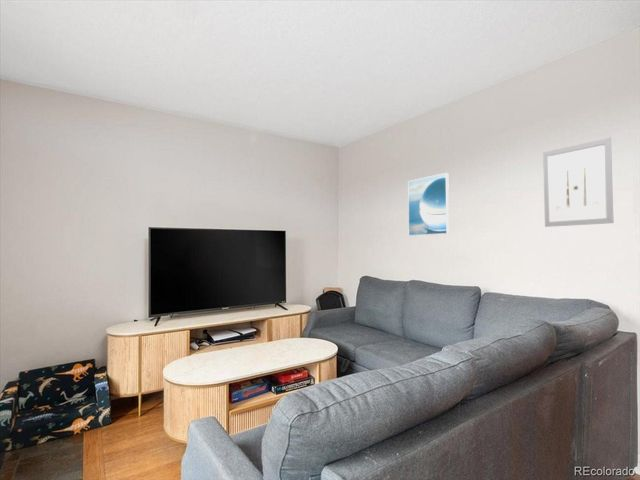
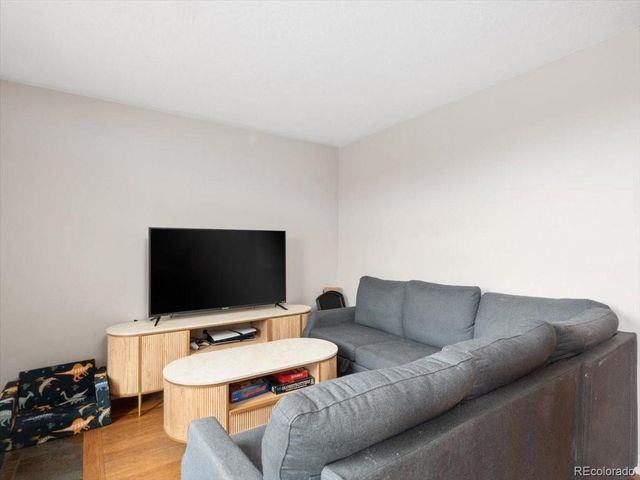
- wall art [542,136,614,228]
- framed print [407,172,450,237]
